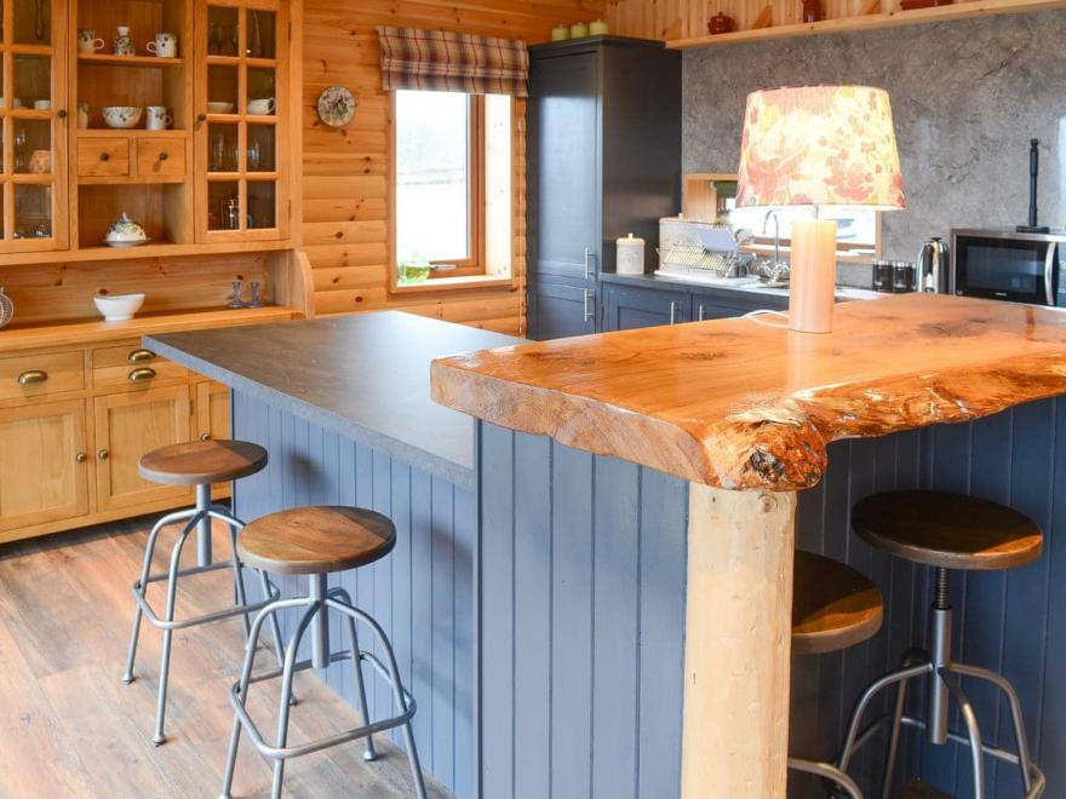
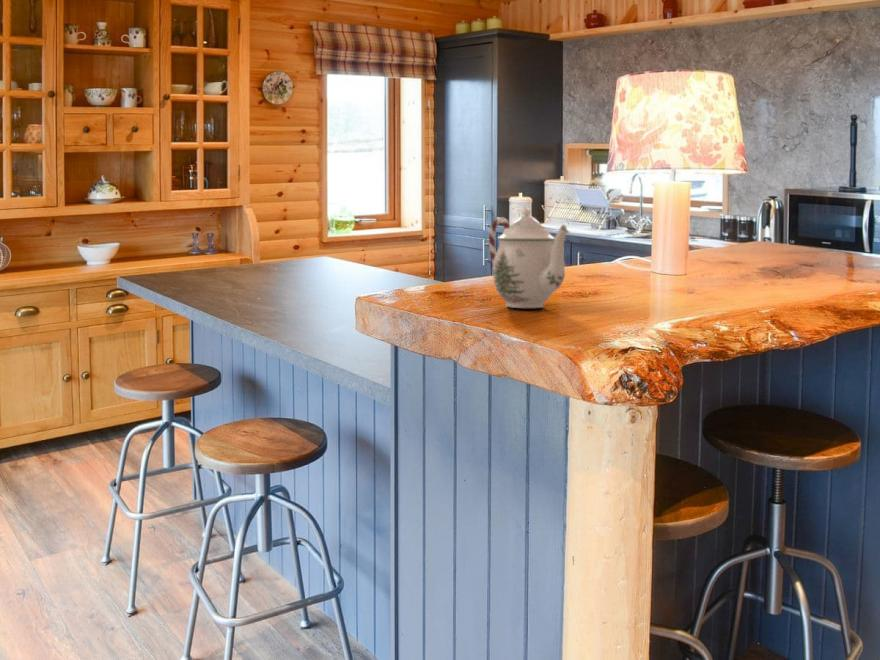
+ teapot [488,206,571,309]
